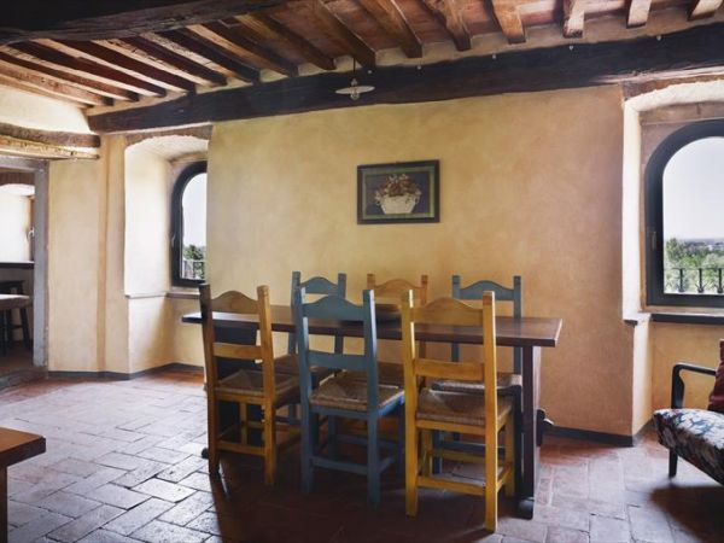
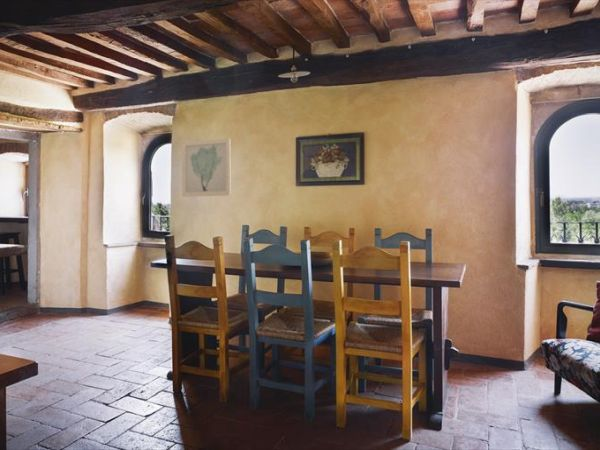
+ wall art [181,137,232,198]
